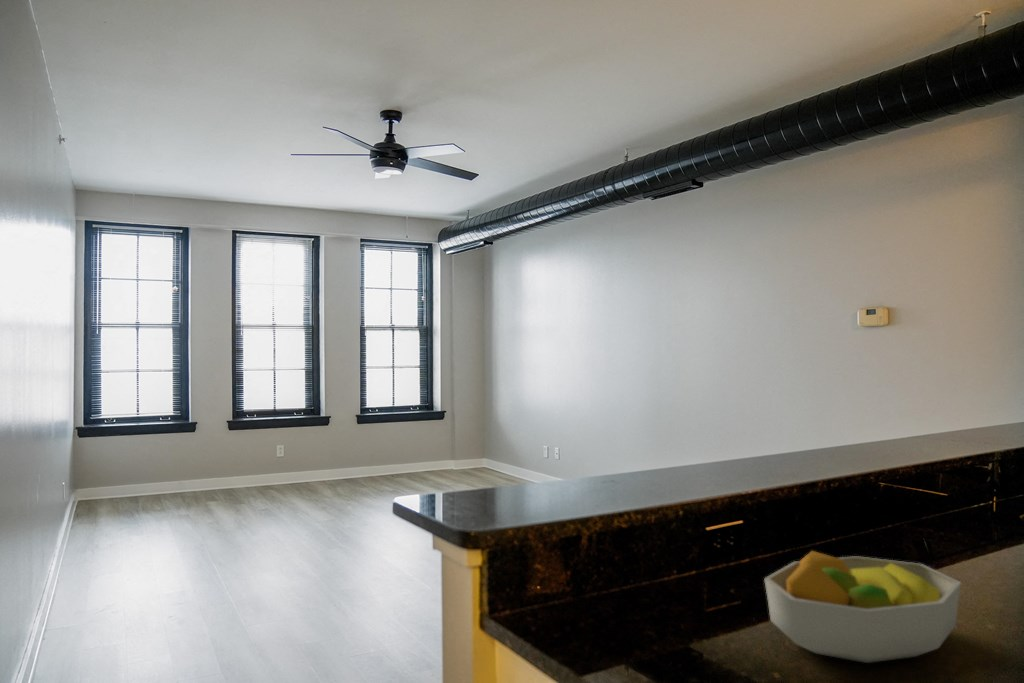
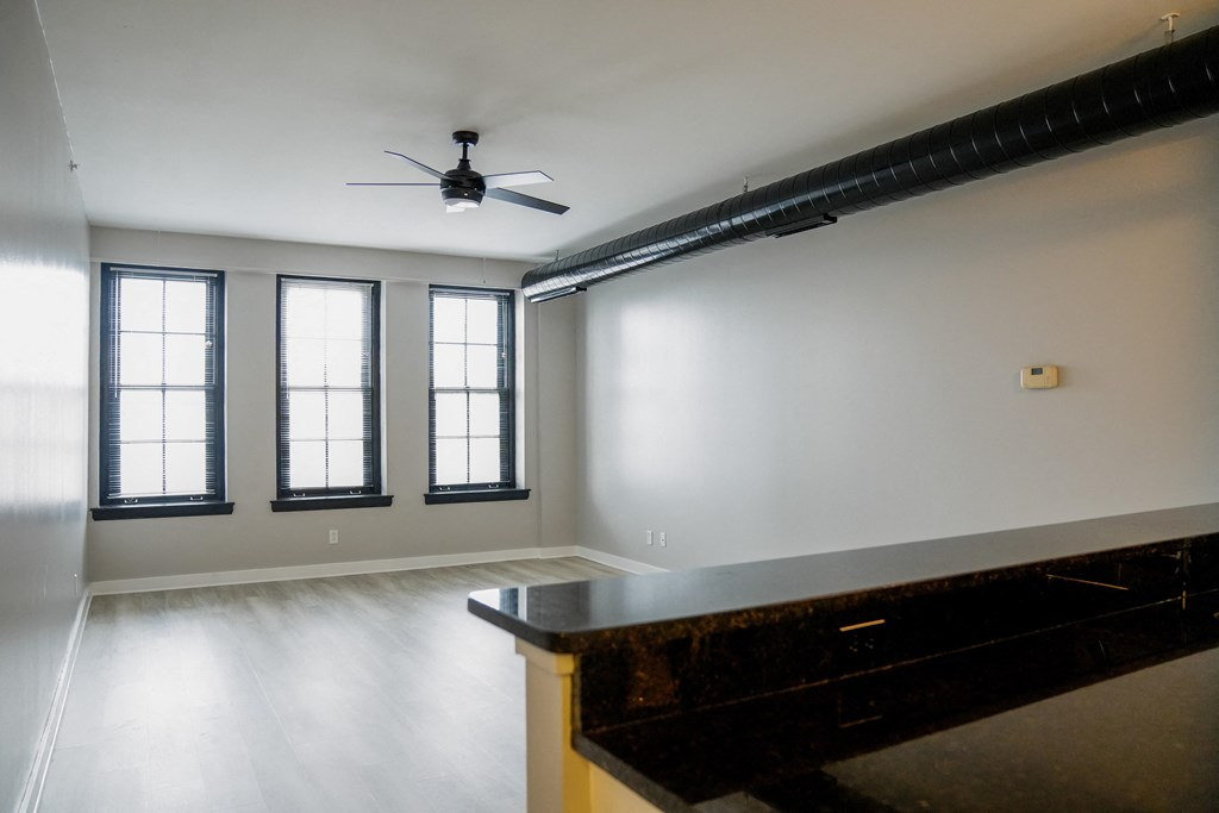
- fruit bowl [763,550,962,664]
